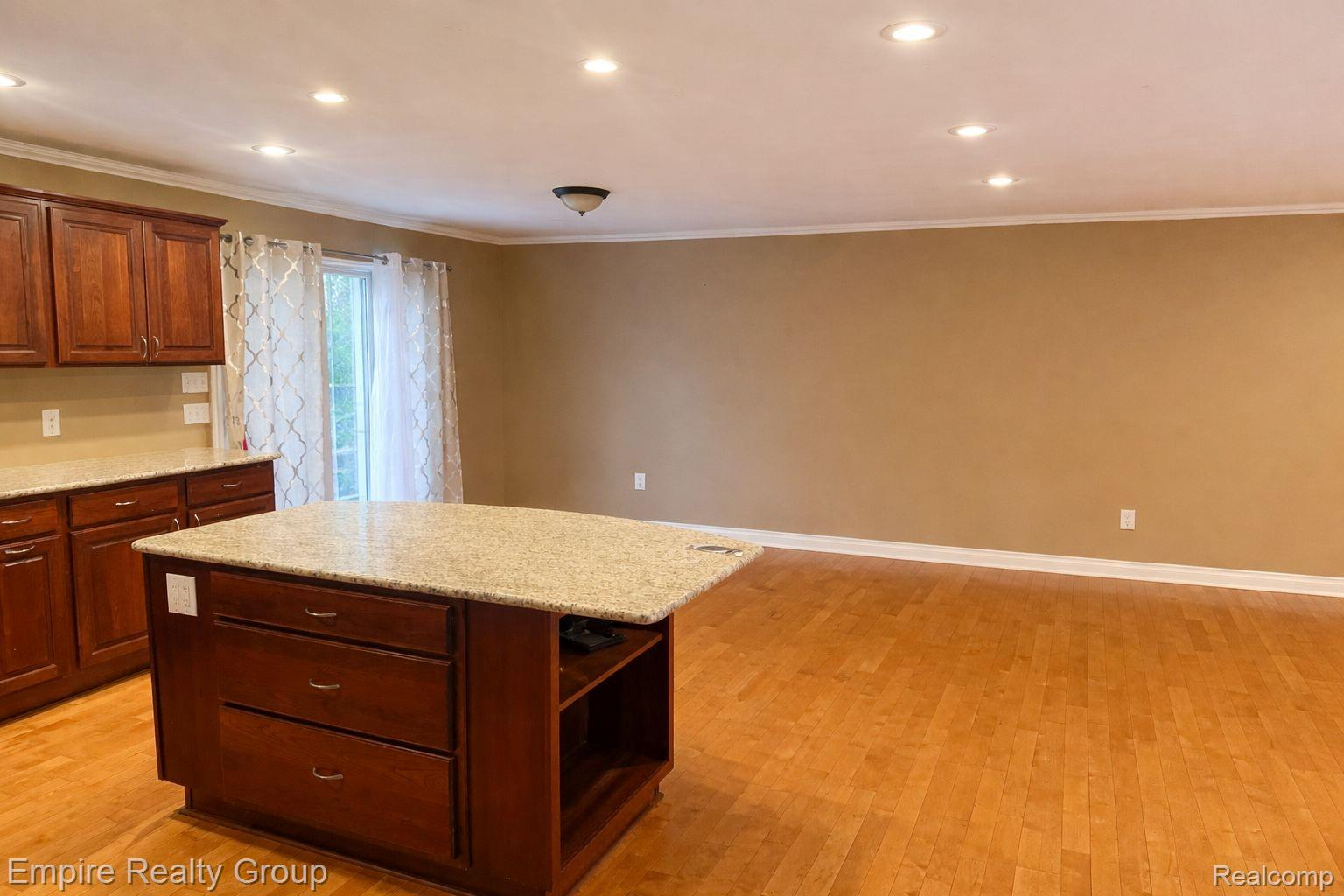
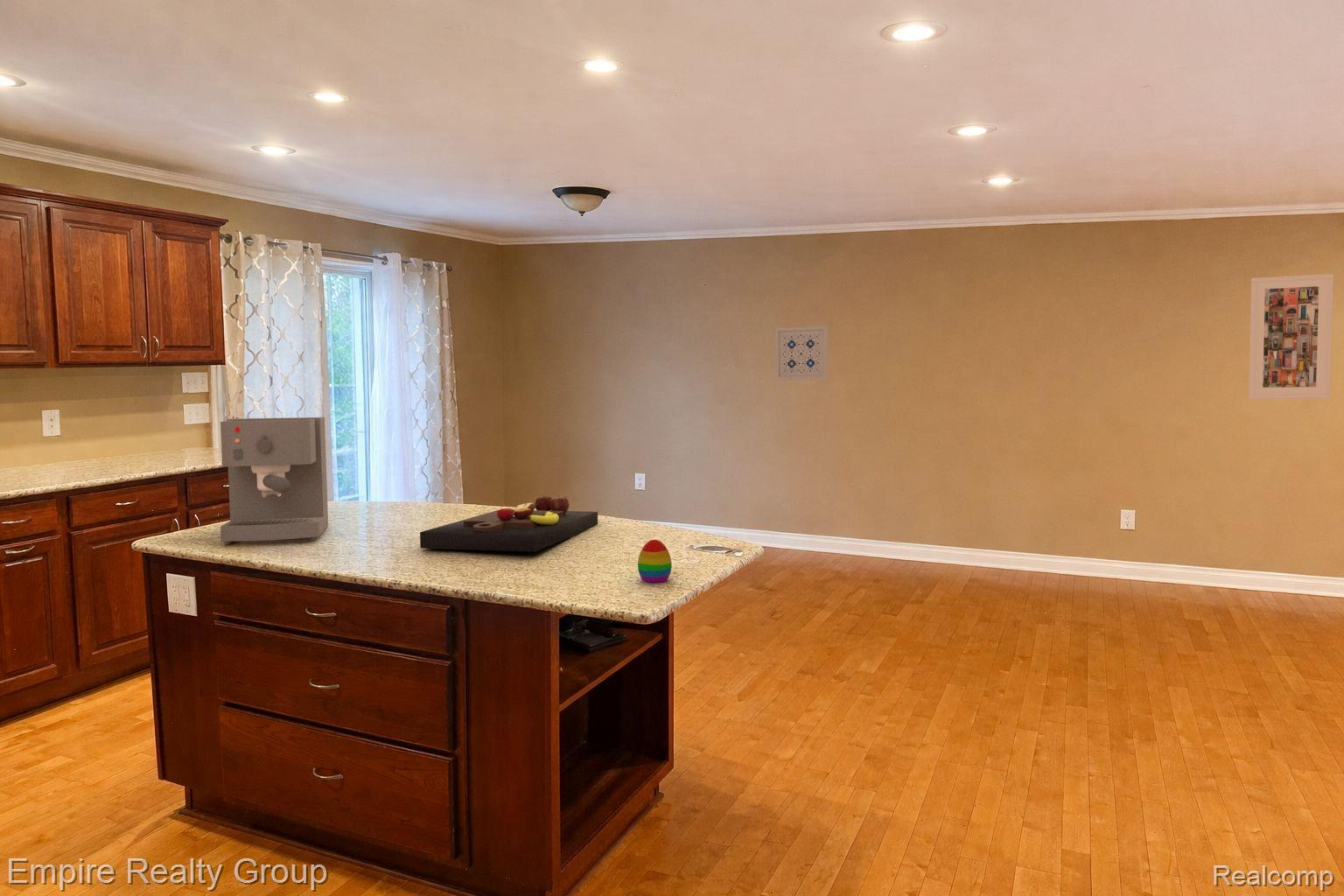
+ coffee maker [220,416,329,545]
+ cutting board [419,494,598,553]
+ wall art [774,325,829,381]
+ decorative egg [637,539,673,584]
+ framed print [1248,273,1334,400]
